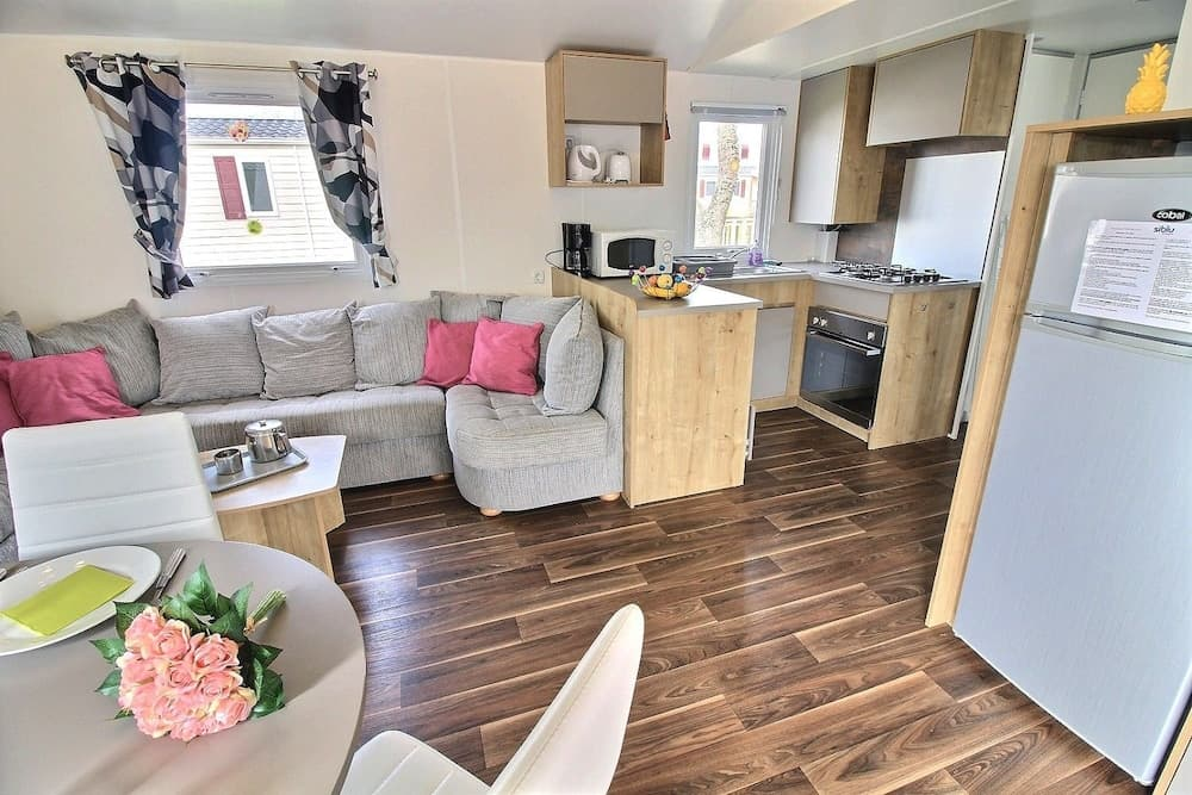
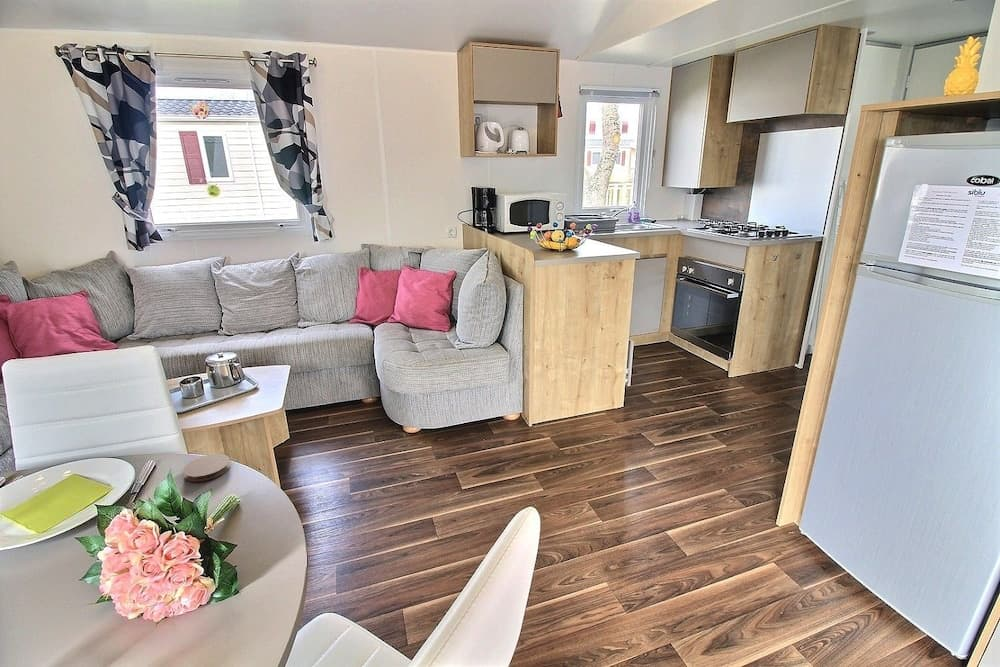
+ coaster [182,453,231,482]
